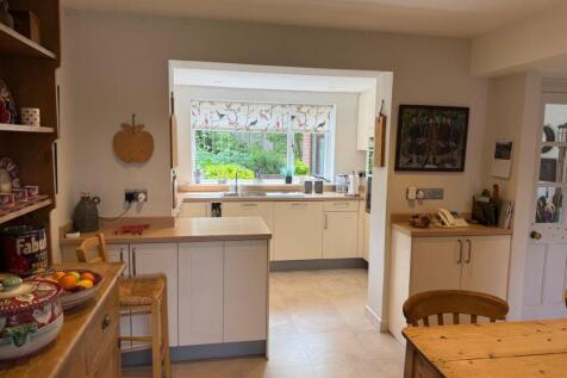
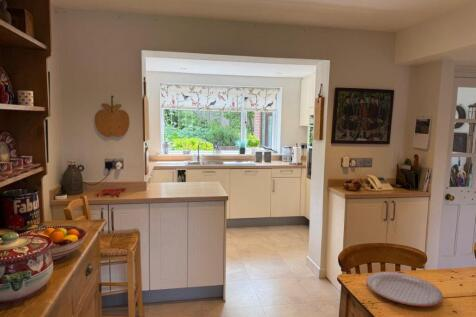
+ plate [365,271,444,307]
